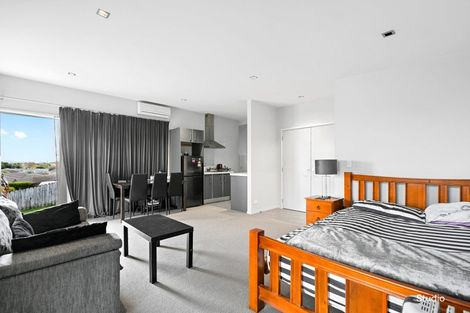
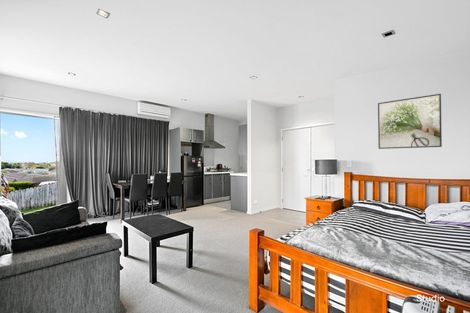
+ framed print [377,93,443,150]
